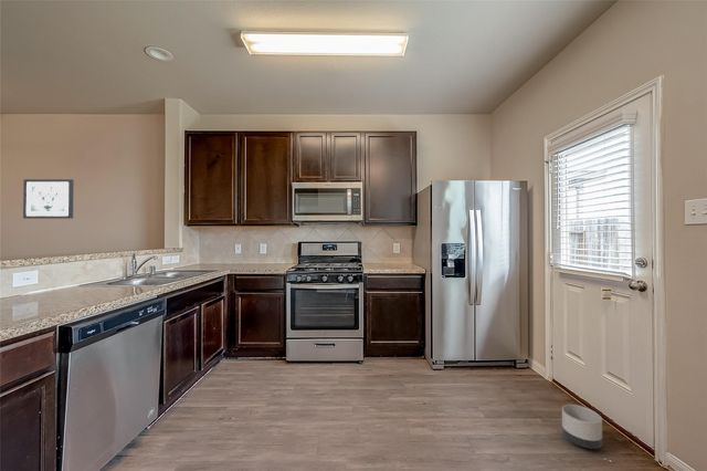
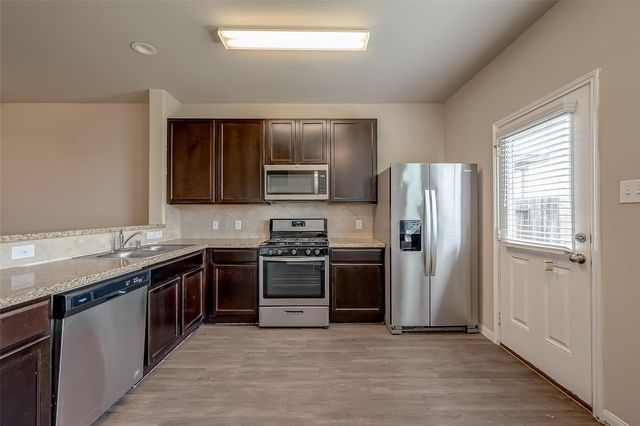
- planter [561,404,603,450]
- wall art [22,178,75,220]
